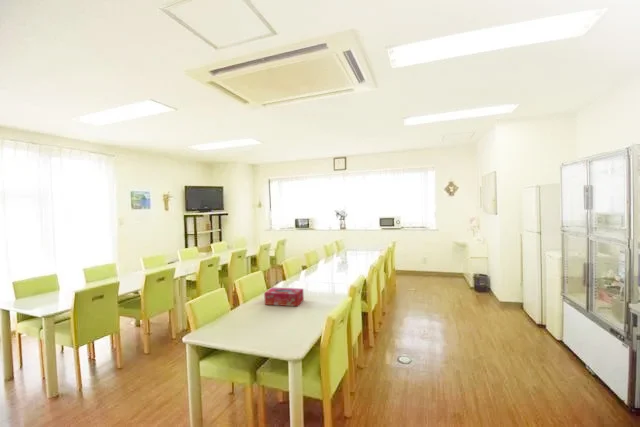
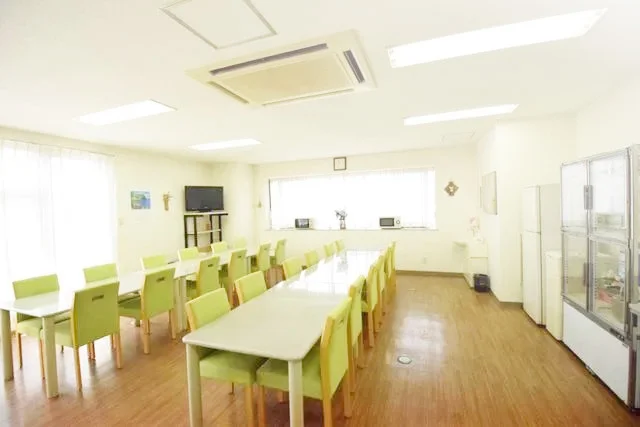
- tissue box [263,287,305,307]
